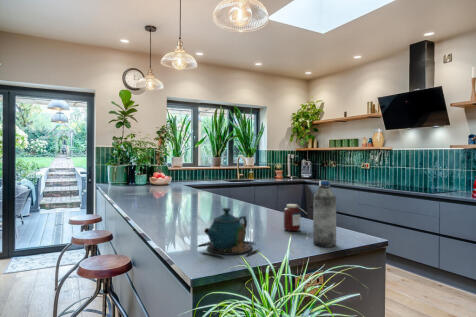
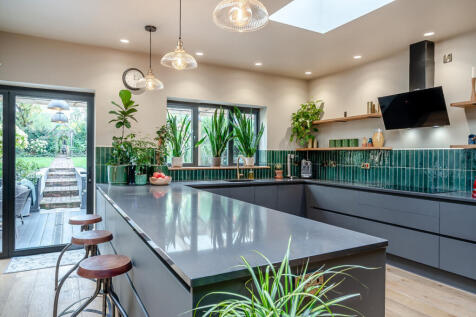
- water bottle [312,179,337,248]
- teapot [196,207,261,259]
- jar [283,203,308,232]
